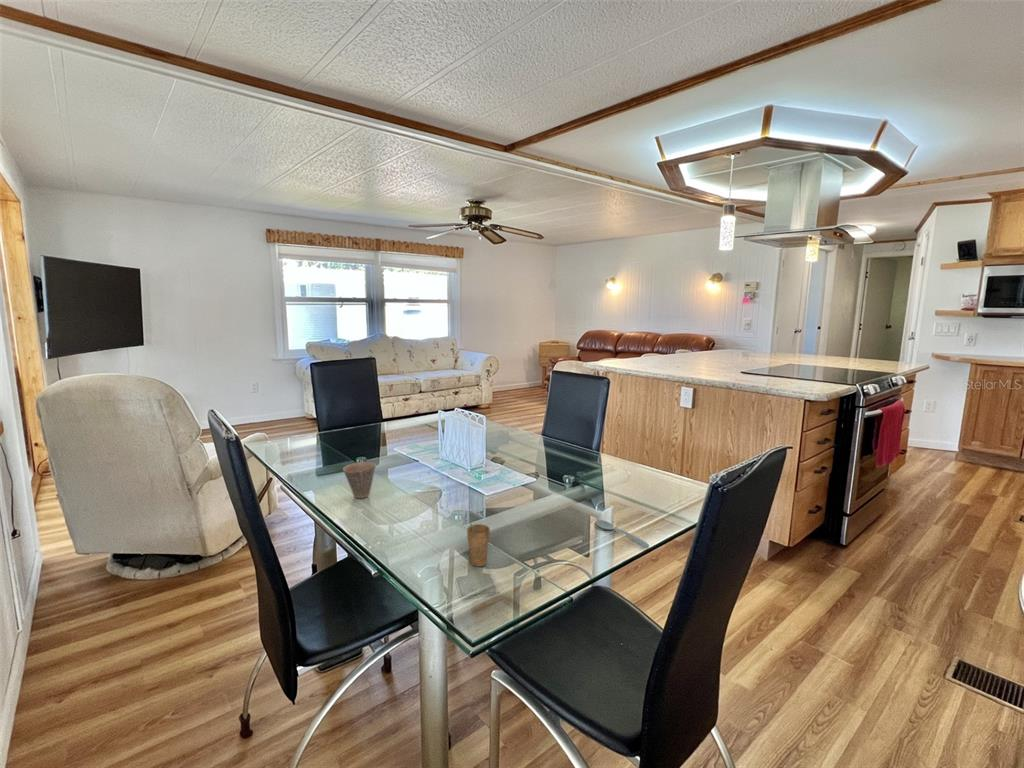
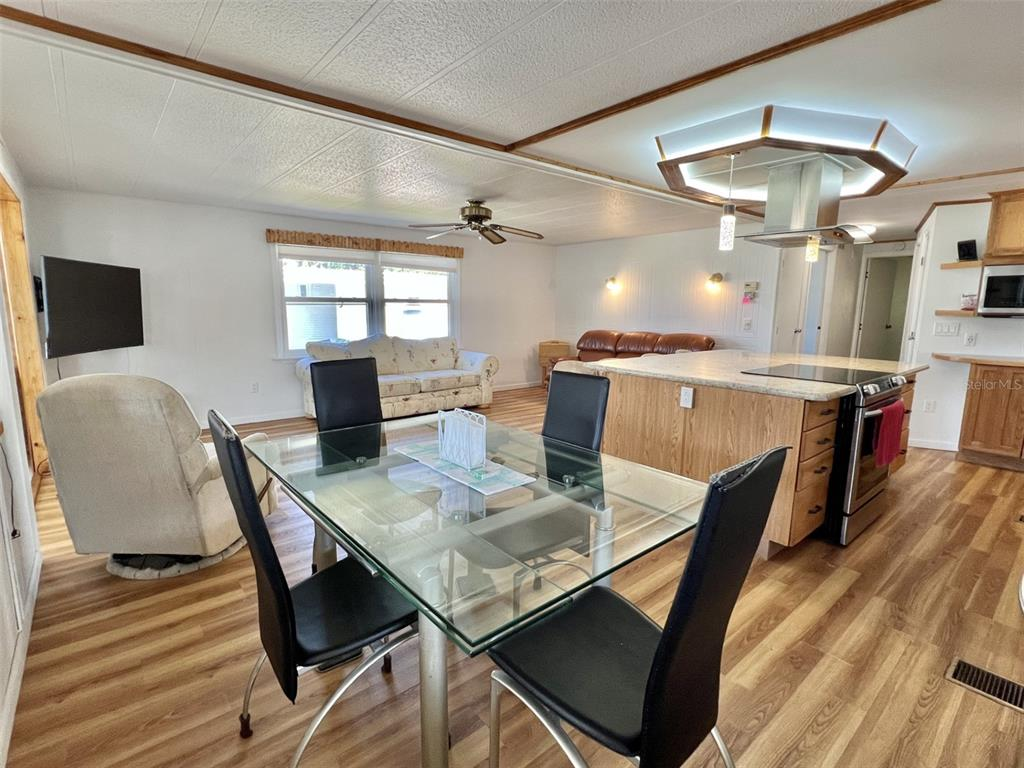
- cup [342,461,377,499]
- spoon [595,519,650,549]
- cup [466,523,491,568]
